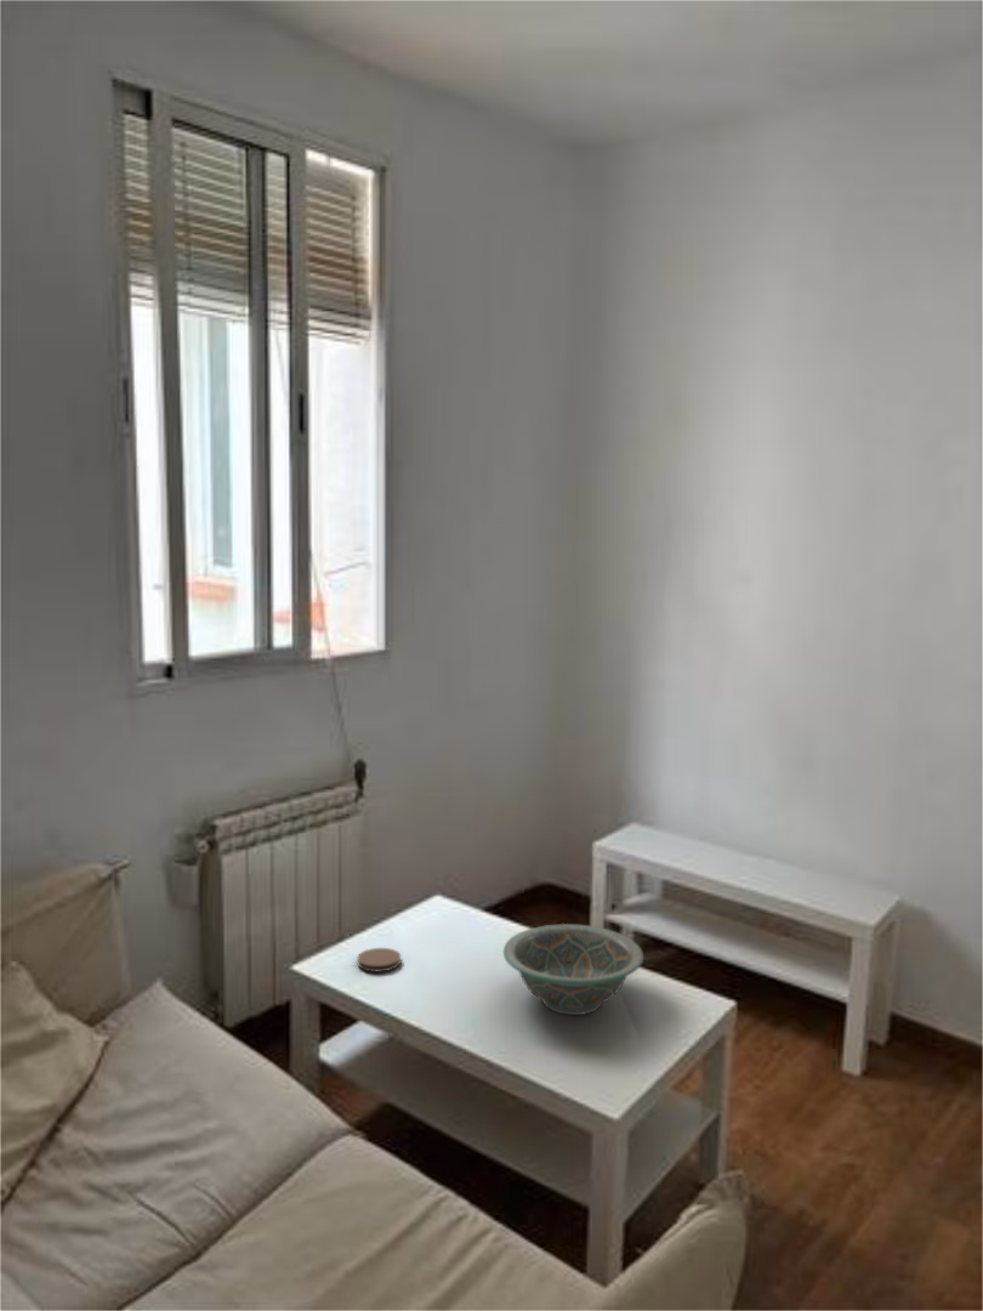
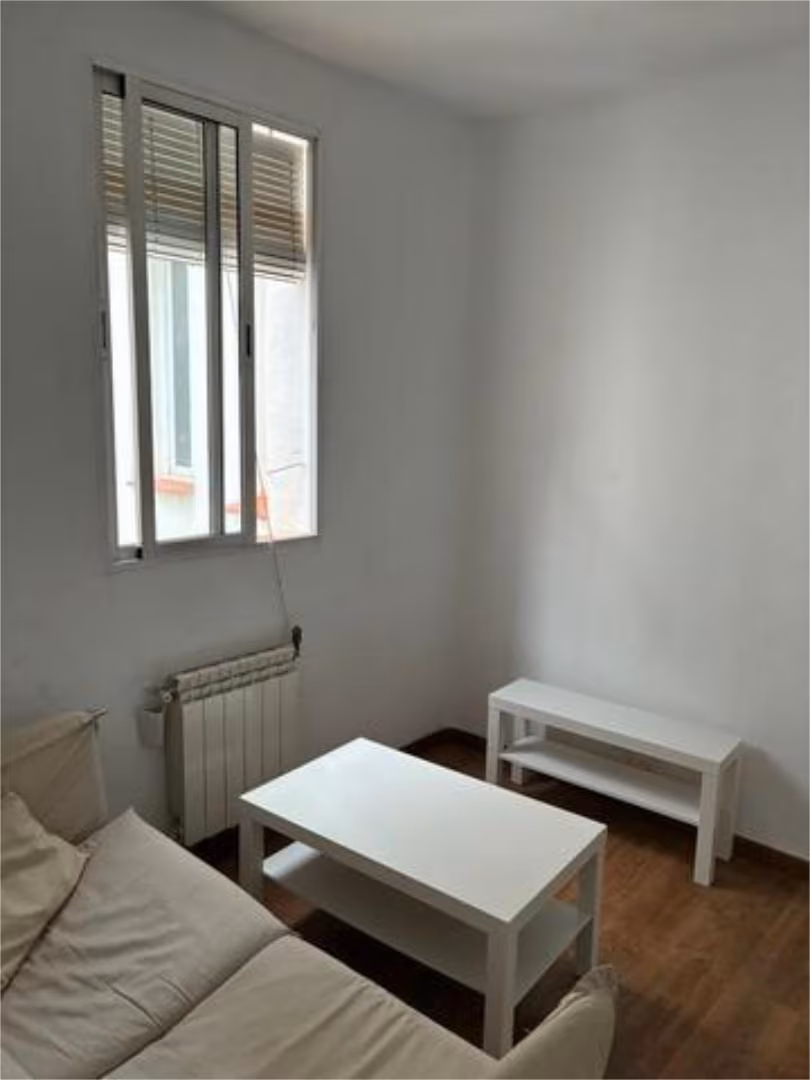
- coaster [357,947,402,972]
- decorative bowl [502,923,644,1016]
